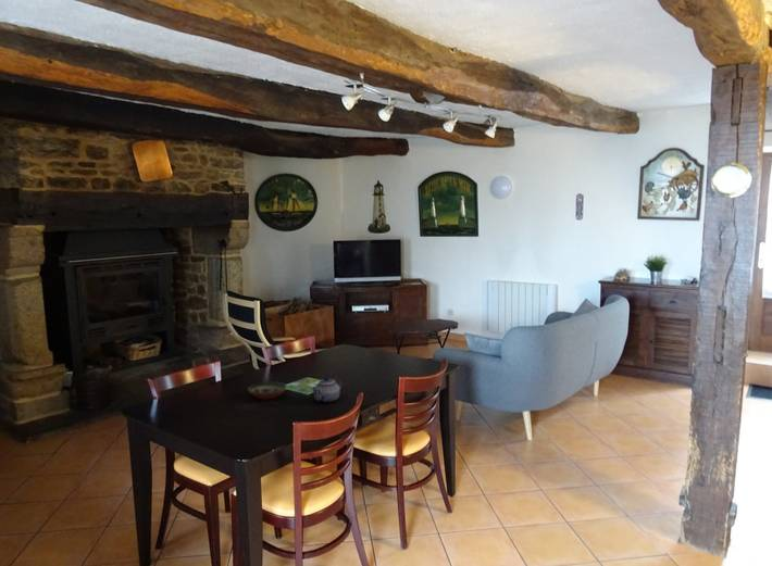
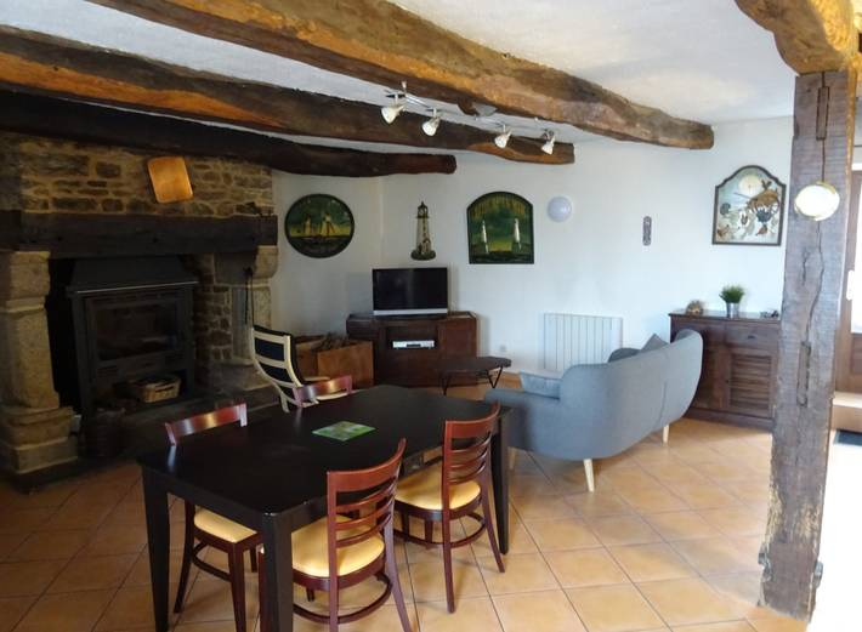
- teapot [312,375,343,404]
- decorative bowl [247,381,288,401]
